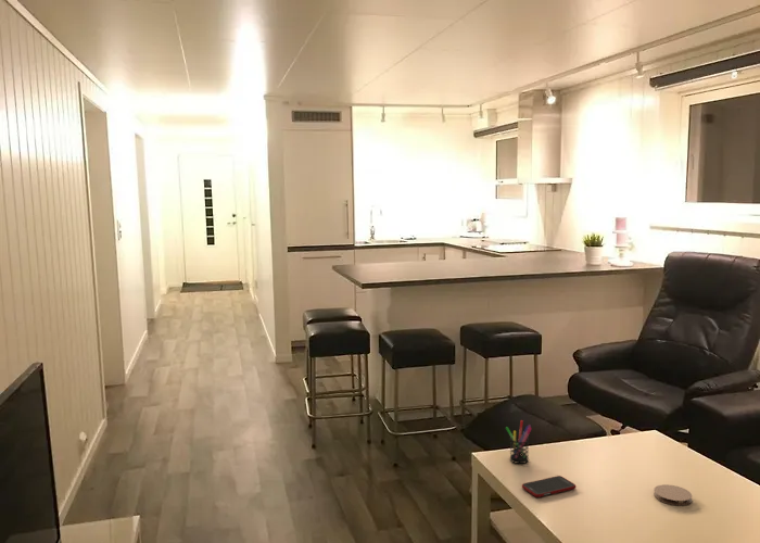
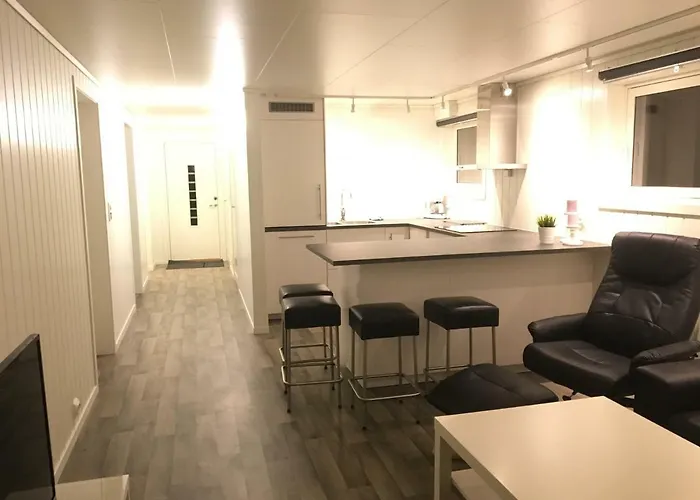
- pen holder [505,419,533,465]
- cell phone [521,475,577,498]
- coaster [653,483,693,506]
